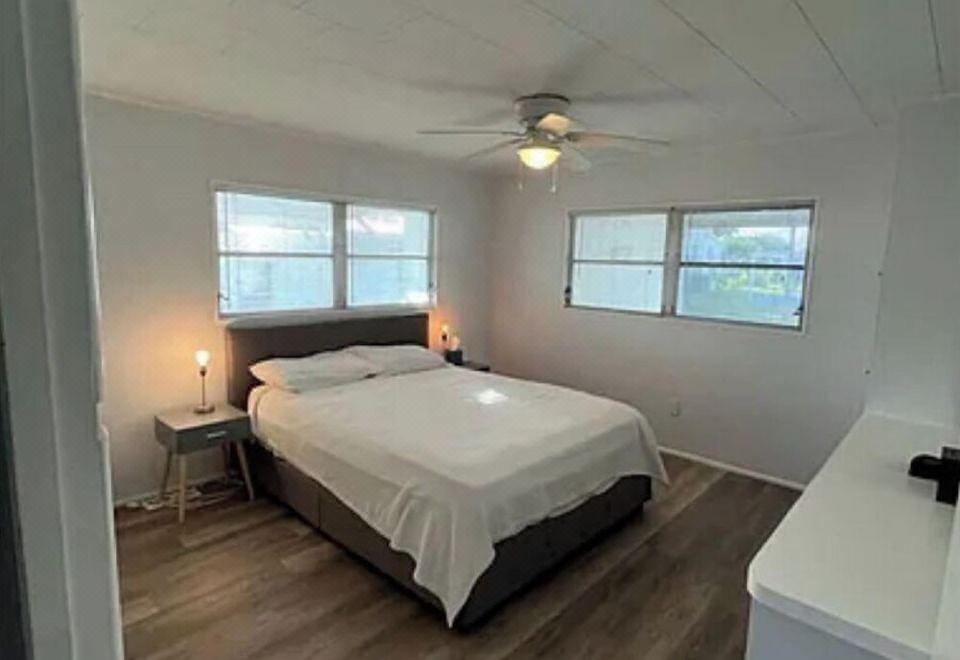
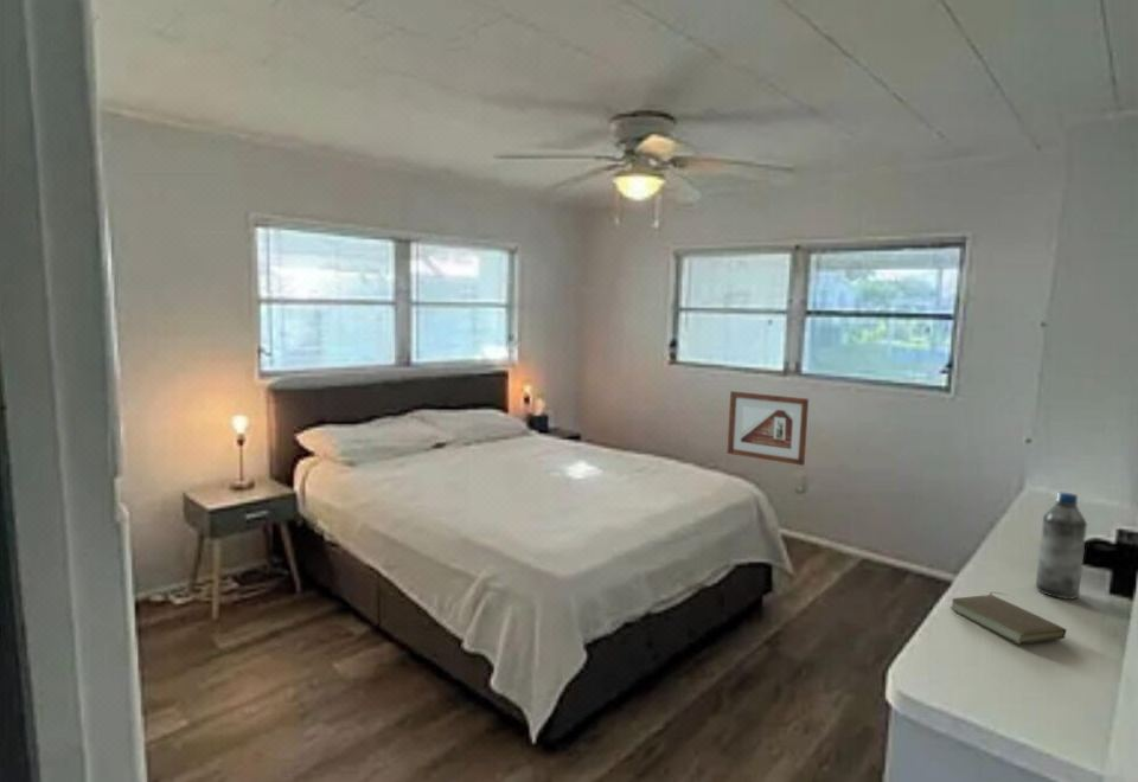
+ water bottle [1035,492,1088,601]
+ picture frame [727,390,810,467]
+ book [948,591,1068,646]
